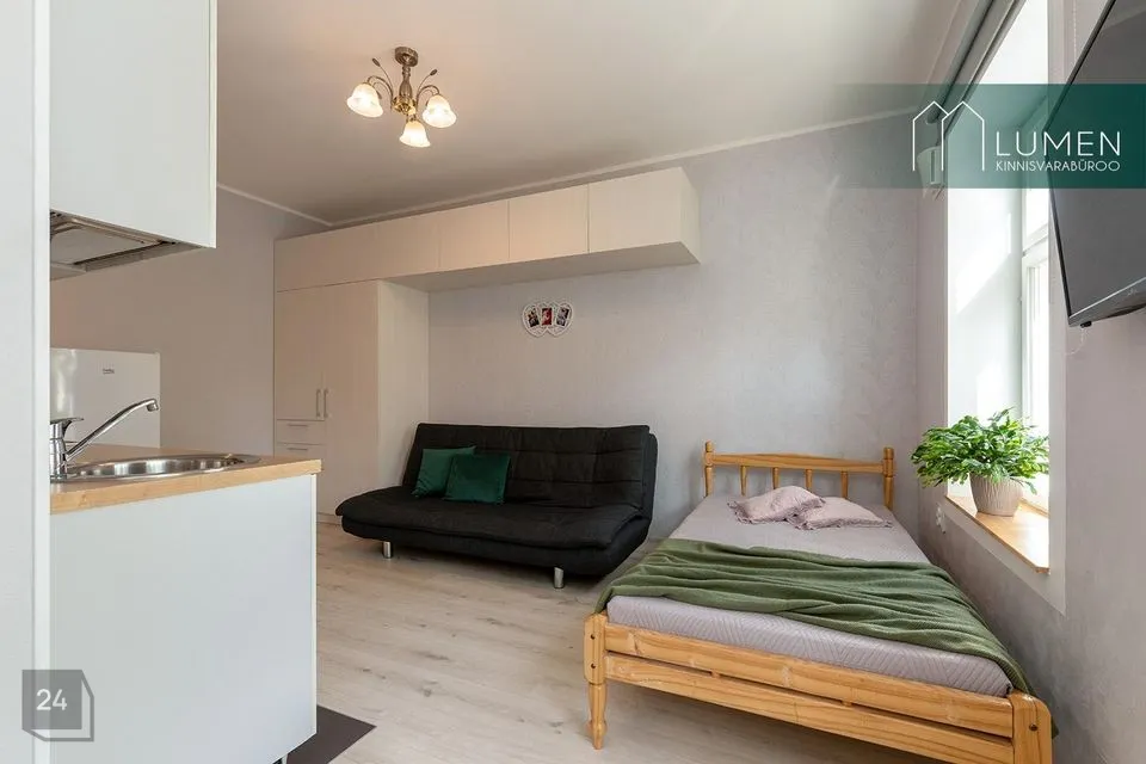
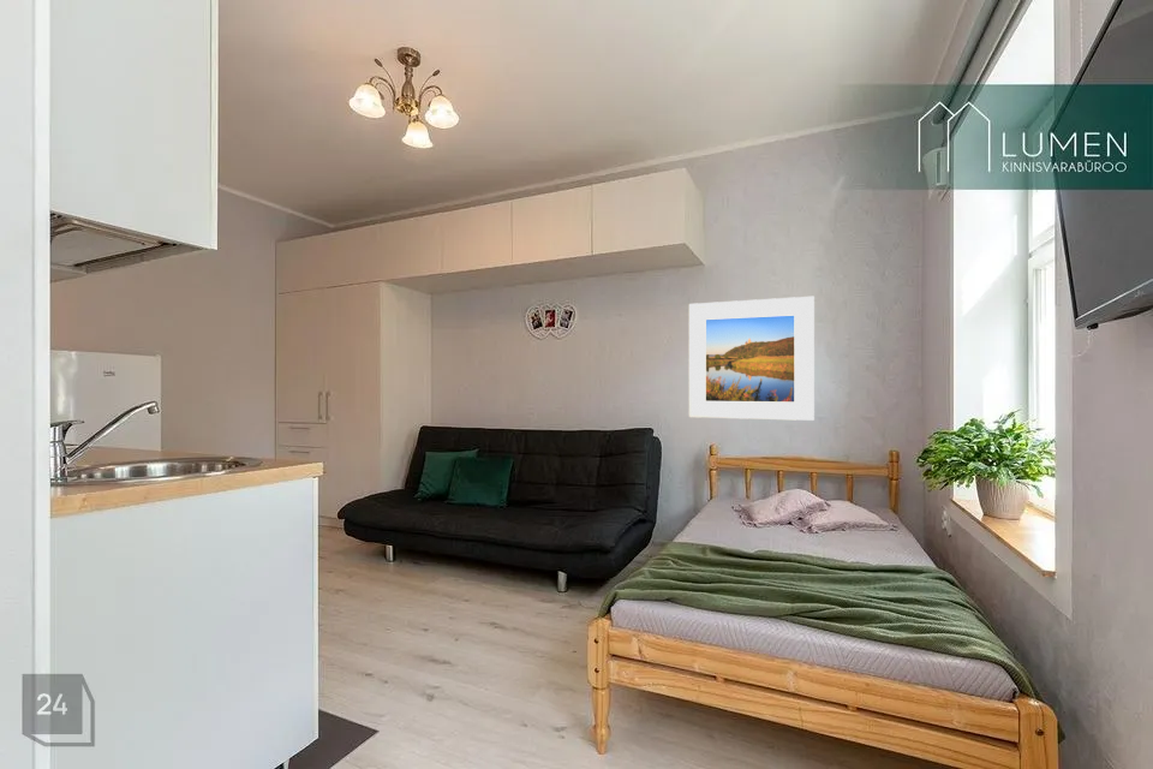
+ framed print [688,296,816,422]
